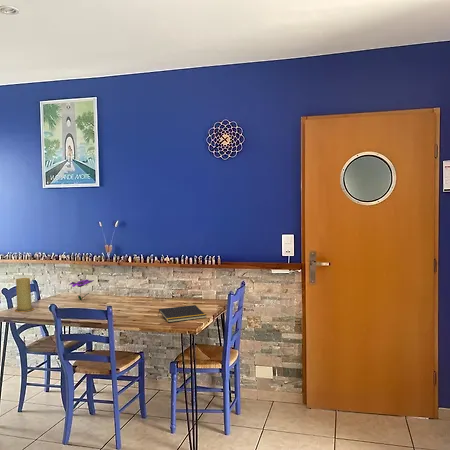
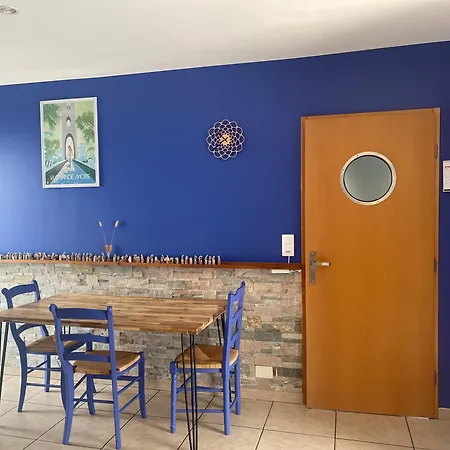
- candle [14,277,35,313]
- notepad [157,304,207,323]
- flower [68,278,95,301]
